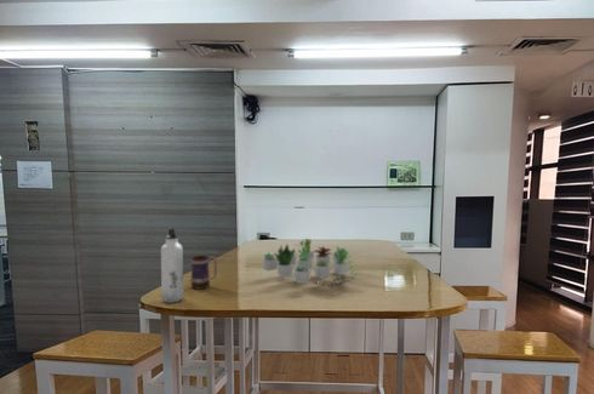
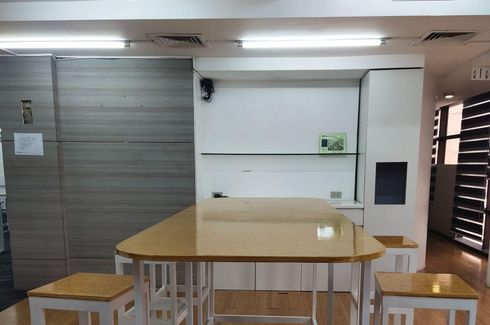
- mug [189,255,218,290]
- water bottle [160,227,184,304]
- succulent plant [261,238,359,289]
